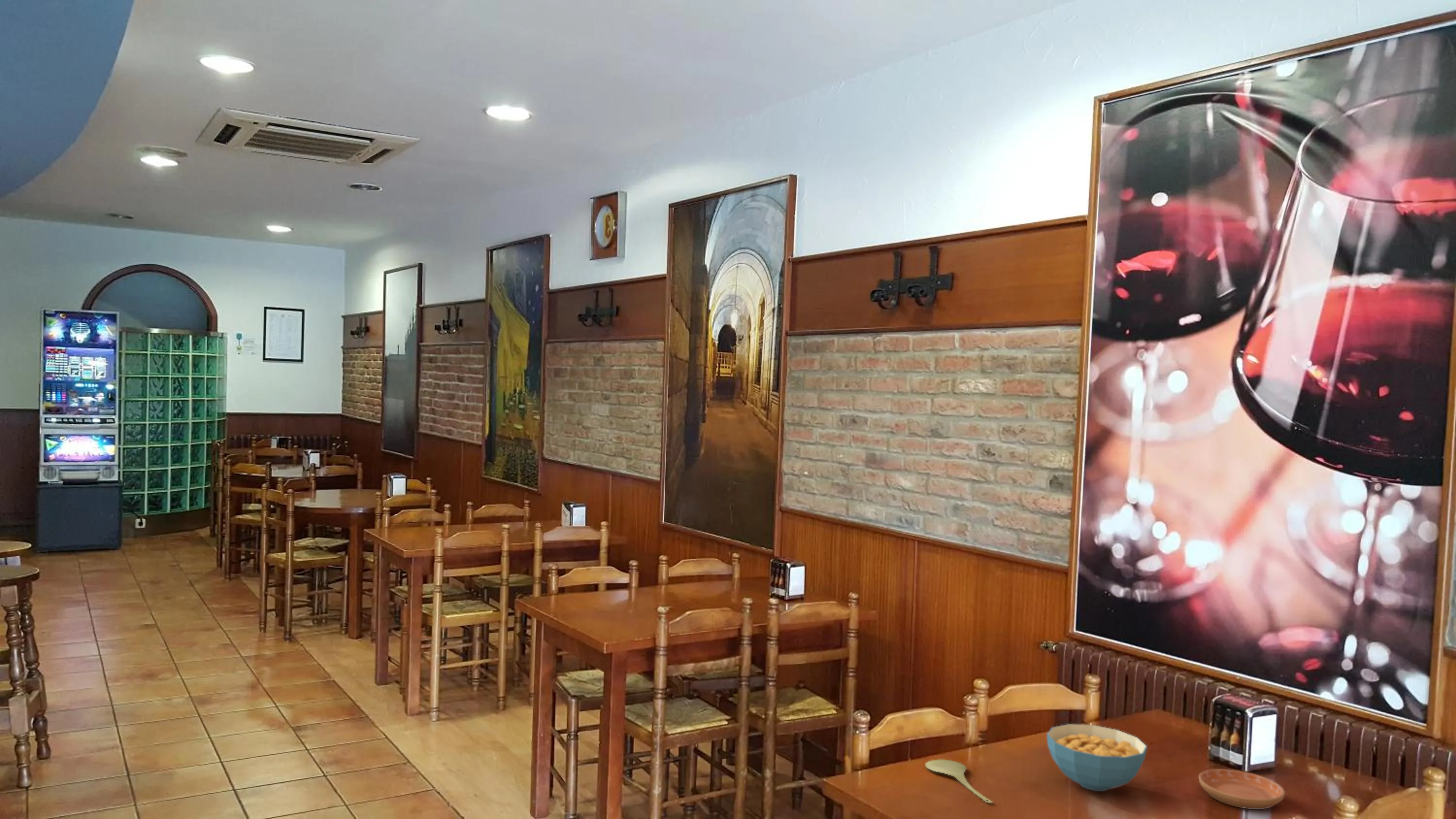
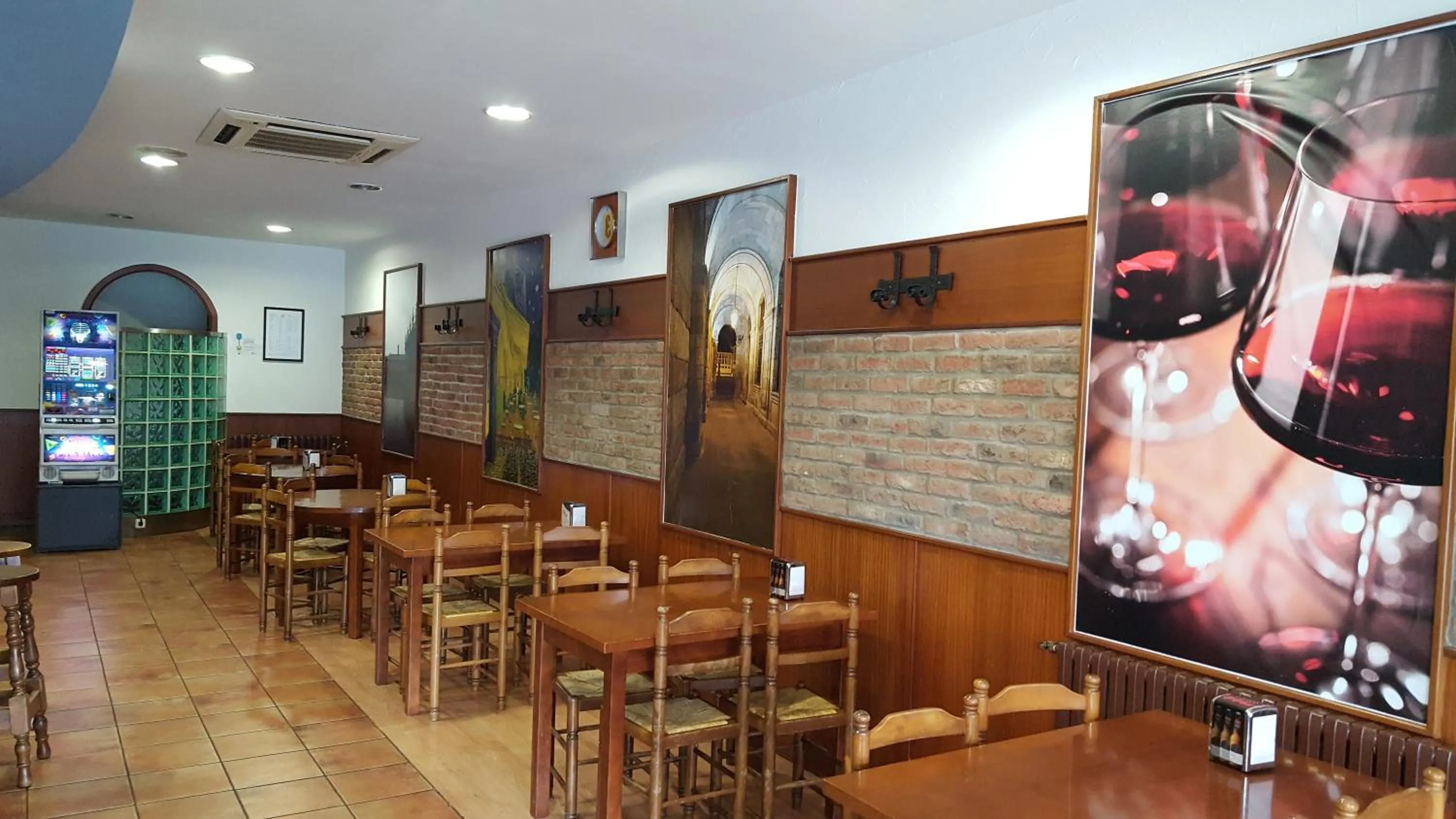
- saucer [1198,769,1285,810]
- spoon [925,759,993,803]
- cereal bowl [1046,723,1148,792]
